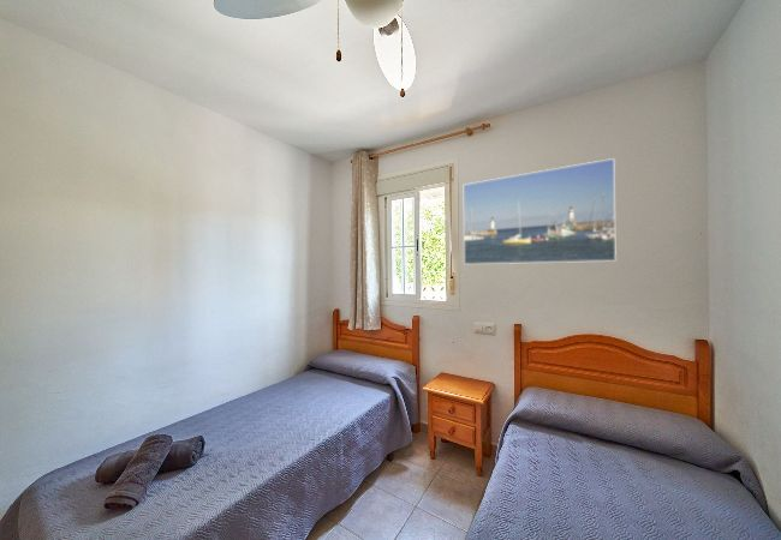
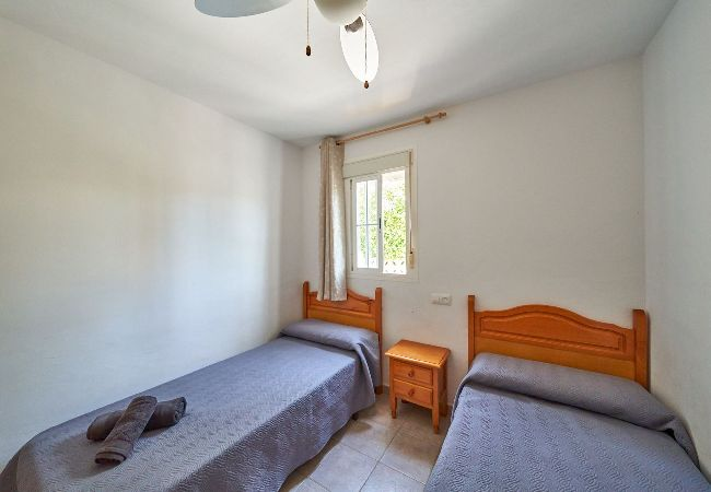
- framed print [463,157,618,265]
